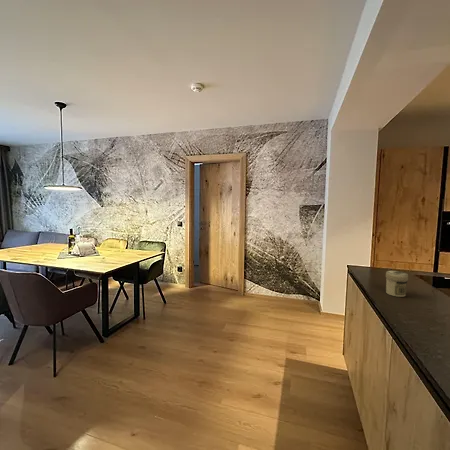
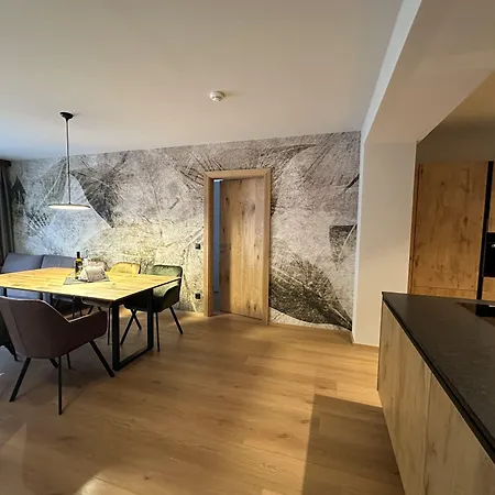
- jar [385,270,409,298]
